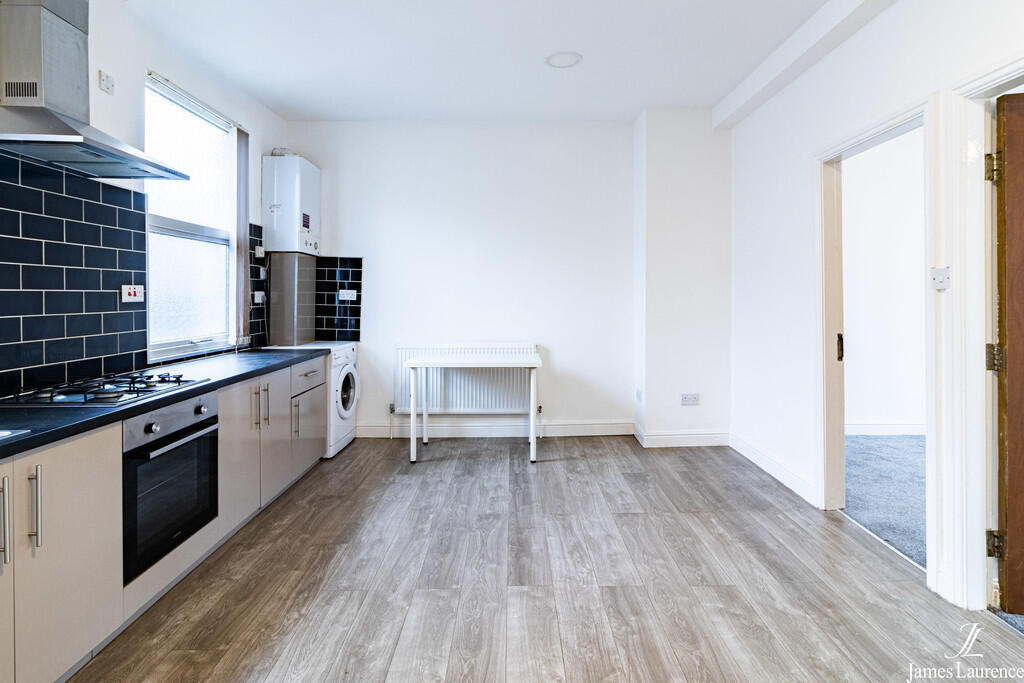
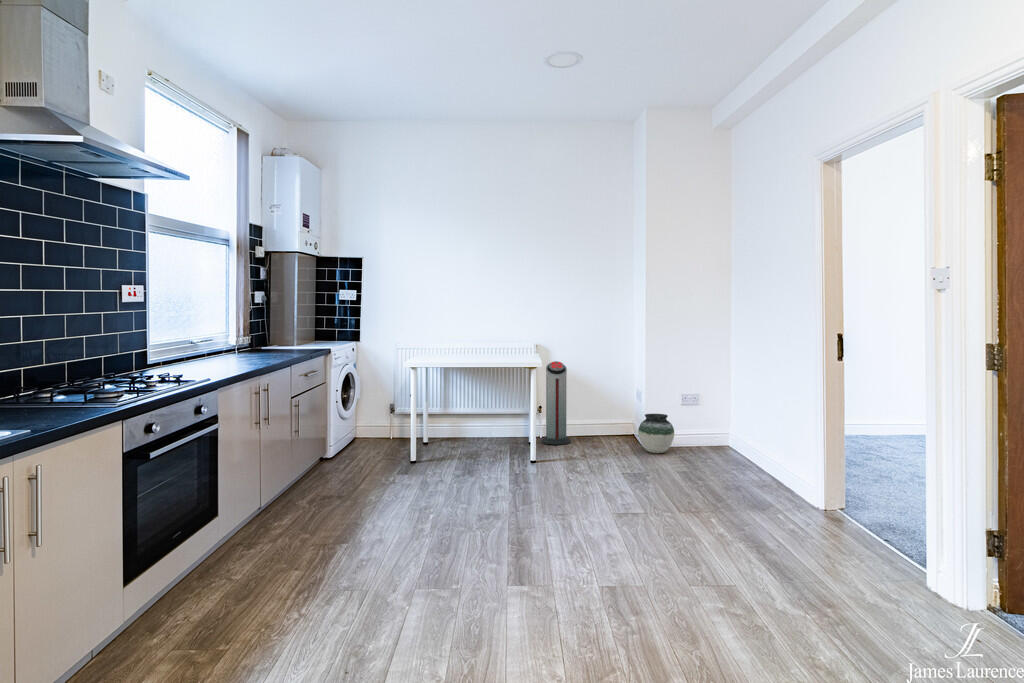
+ air purifier [541,360,572,445]
+ vase [637,413,675,454]
